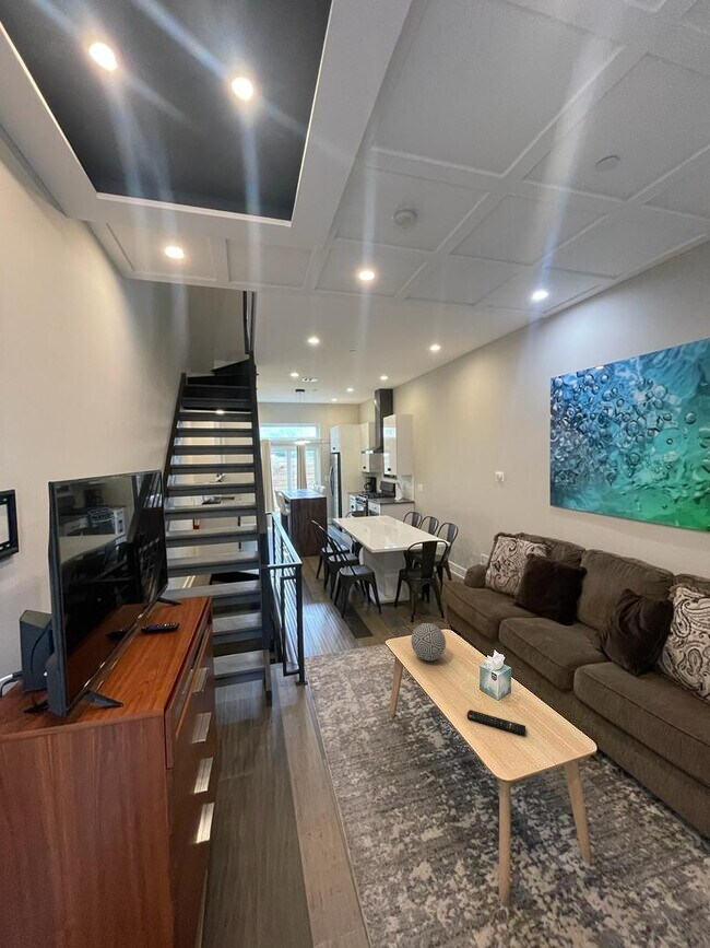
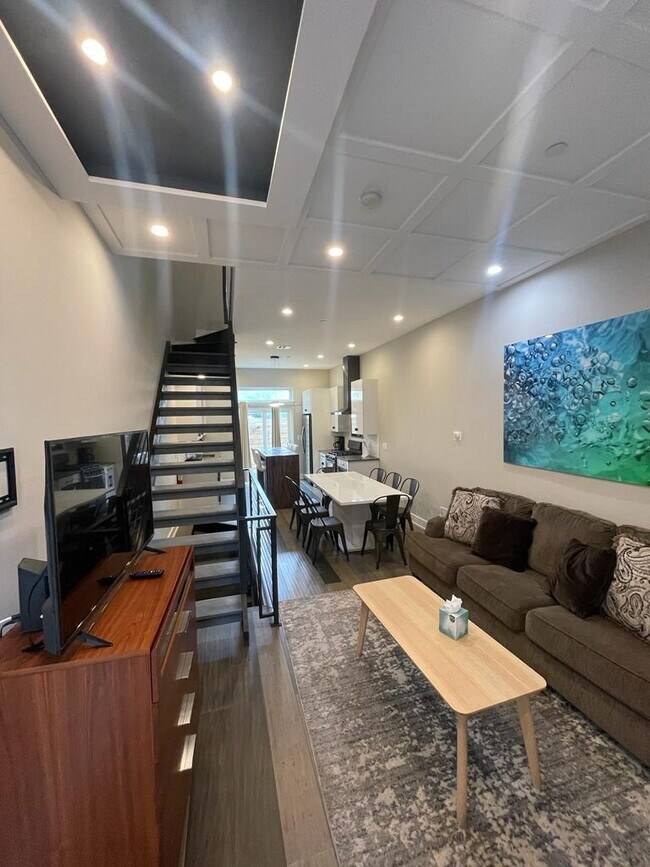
- remote control [466,709,526,737]
- decorative ball [410,622,447,662]
